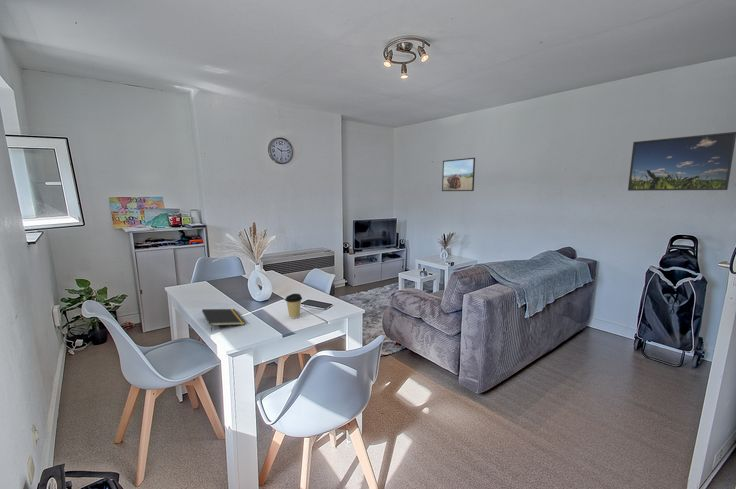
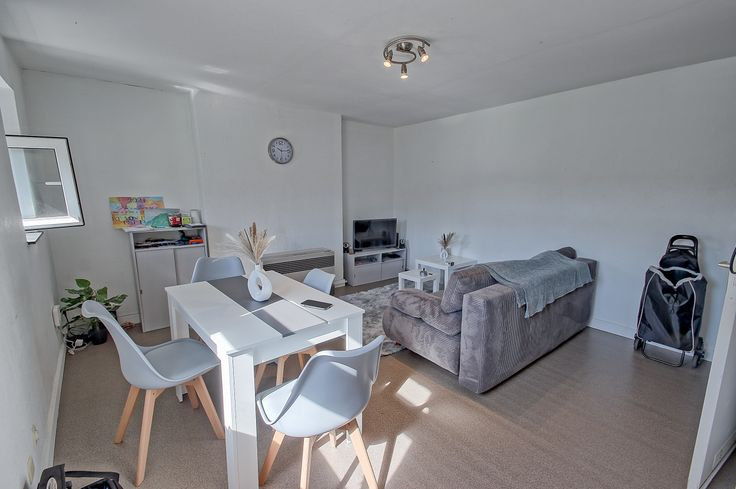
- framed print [441,157,476,192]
- notepad [201,308,246,333]
- coffee cup [284,293,303,320]
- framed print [627,131,736,192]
